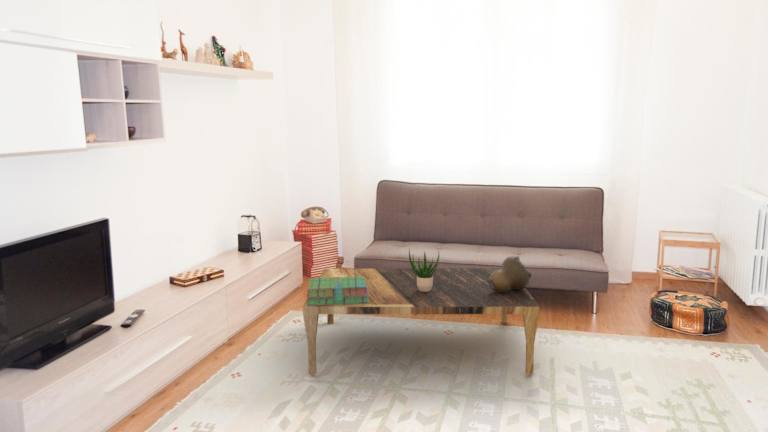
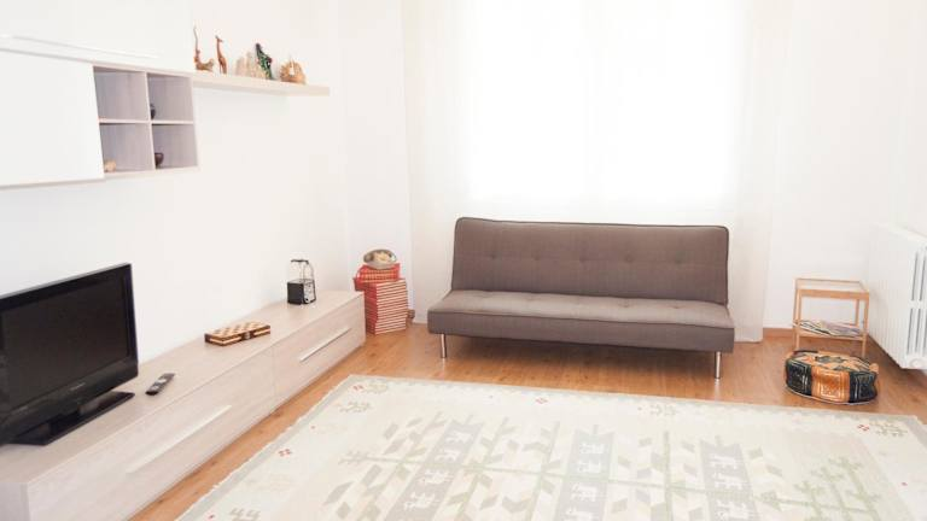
- decorative bowl [488,255,533,292]
- potted plant [408,247,440,292]
- stack of books [306,277,369,306]
- coffee table [302,267,541,376]
